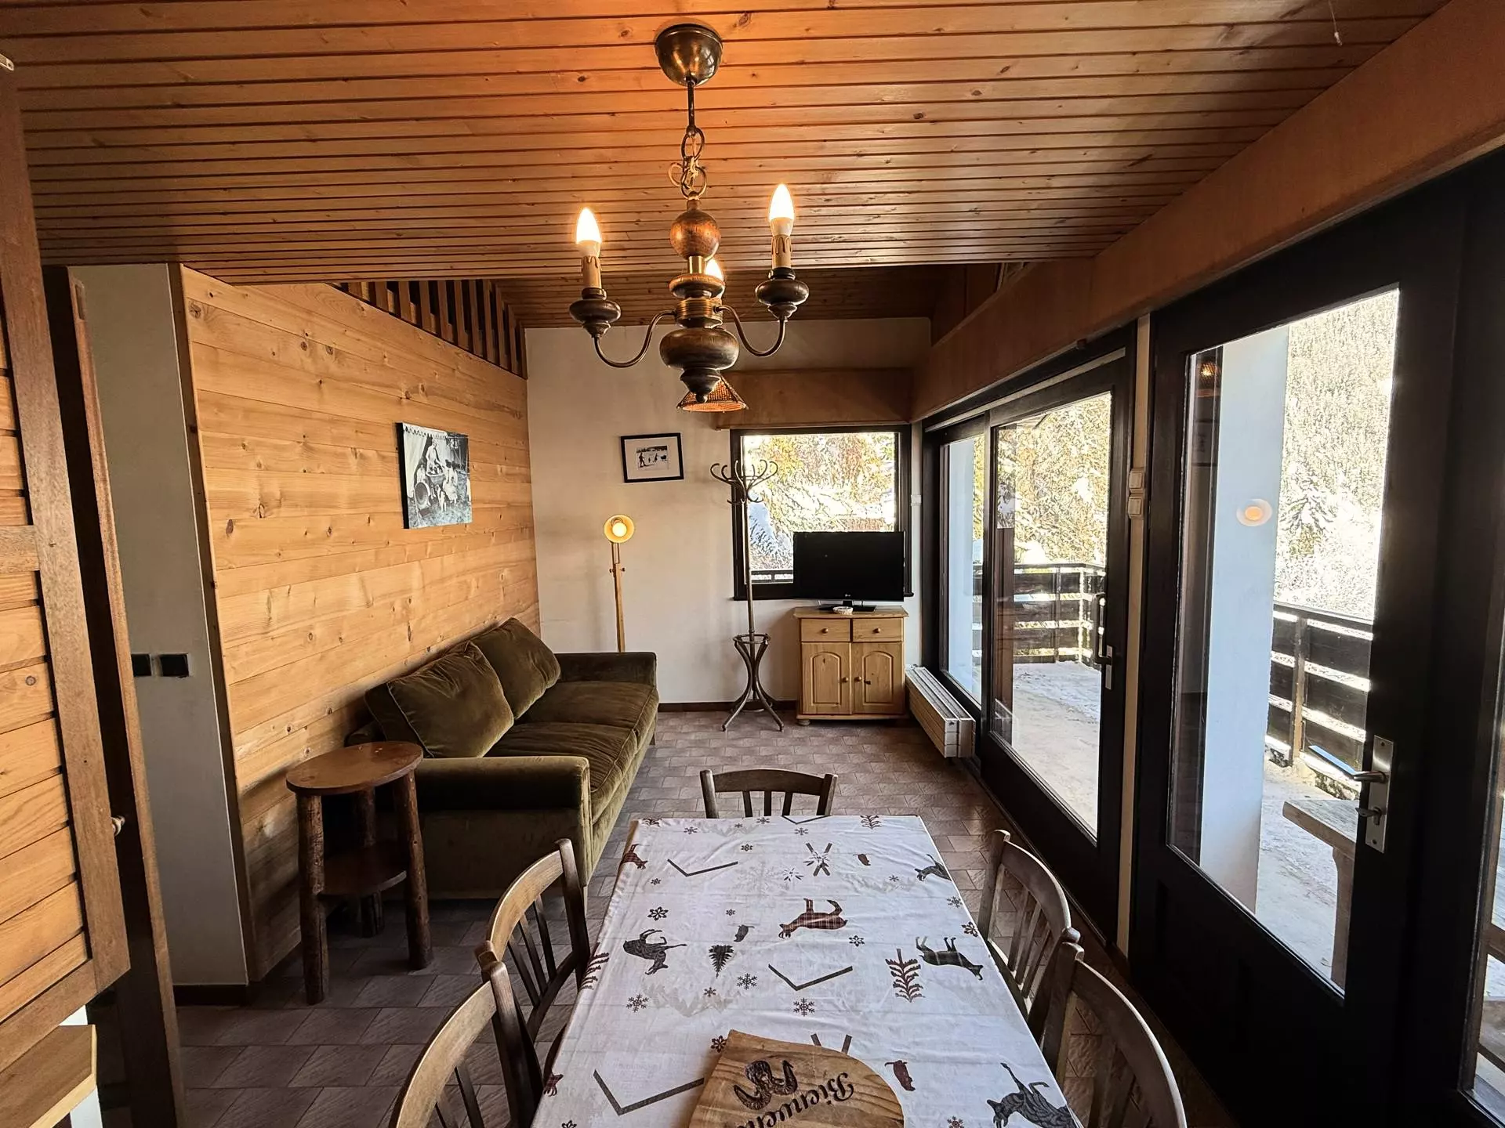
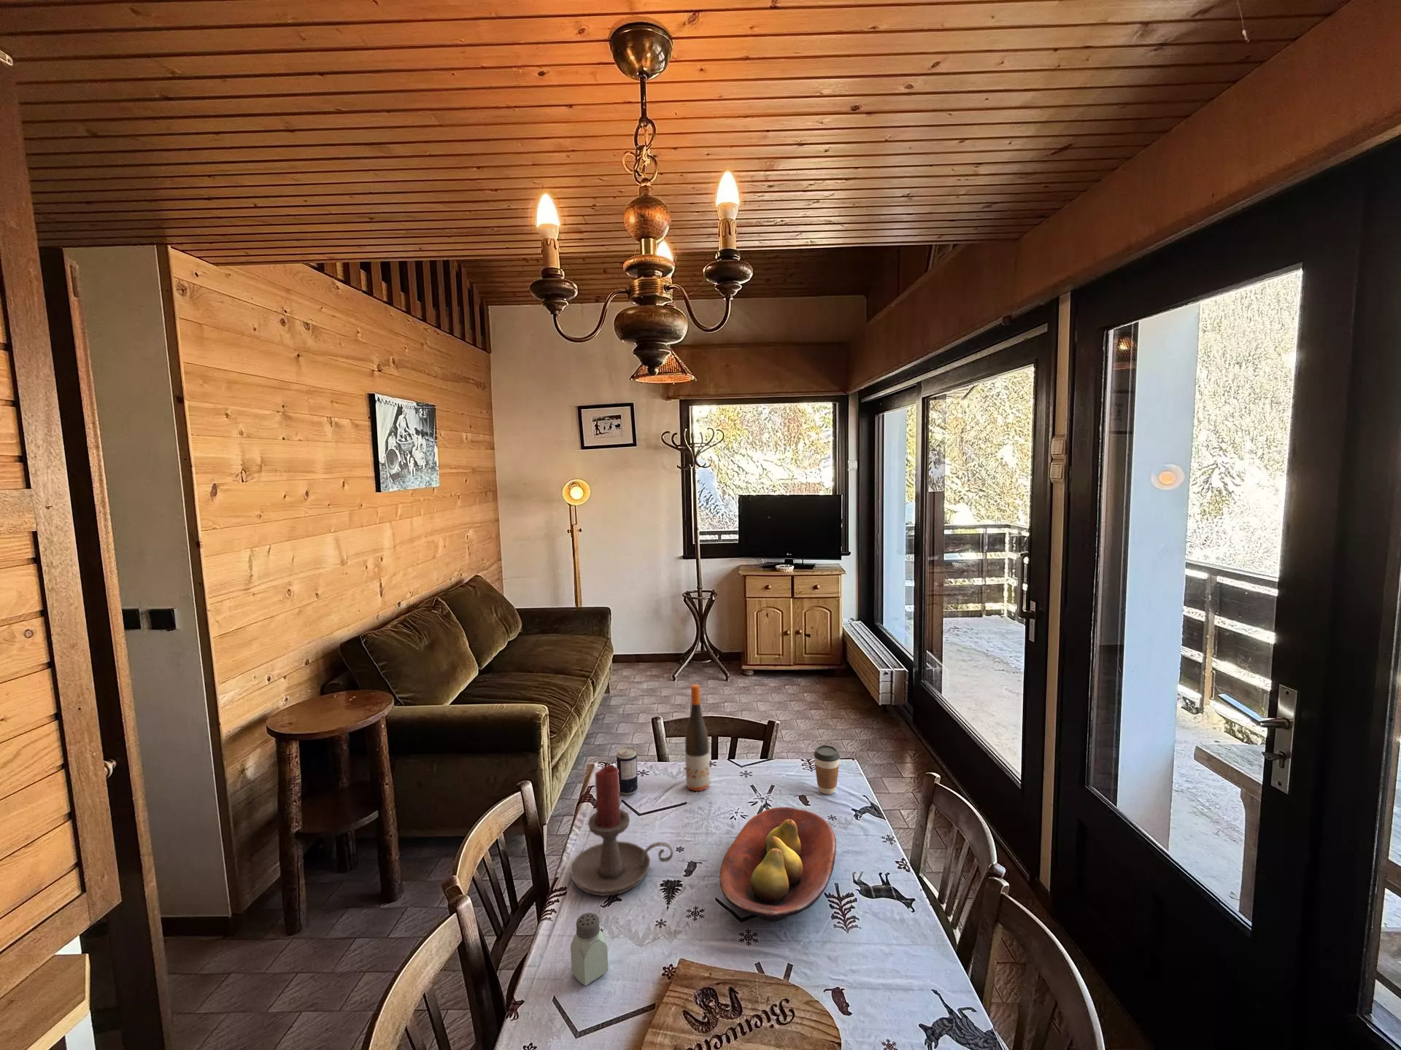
+ beverage can [616,746,639,795]
+ saltshaker [570,912,609,986]
+ coffee cup [813,744,841,795]
+ candle holder [570,765,674,897]
+ fruit bowl [719,806,837,922]
+ wine bottle [684,683,710,792]
